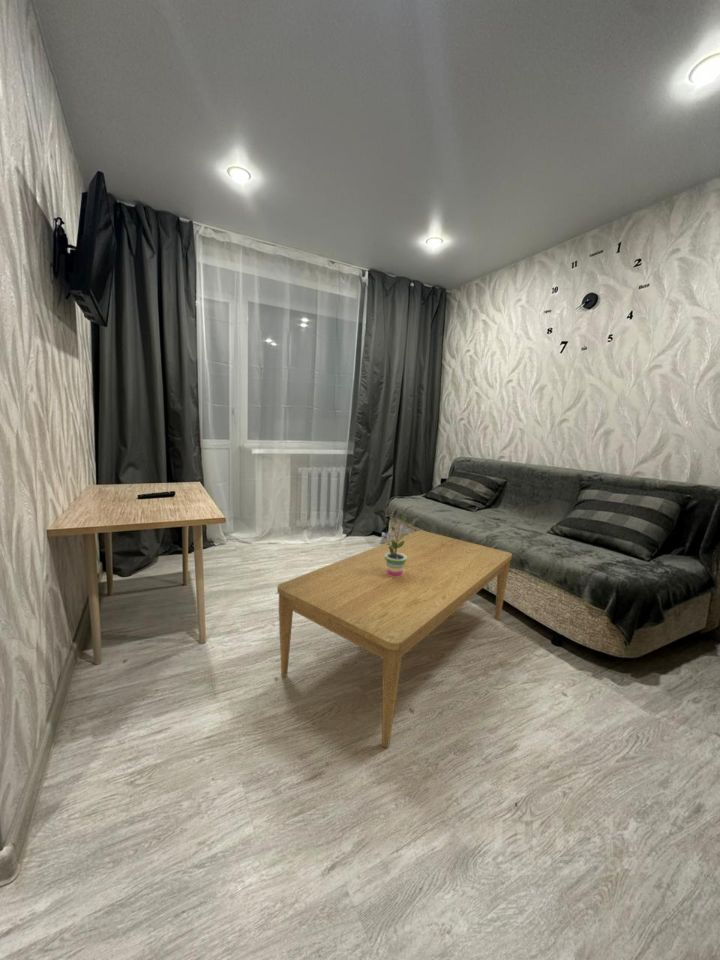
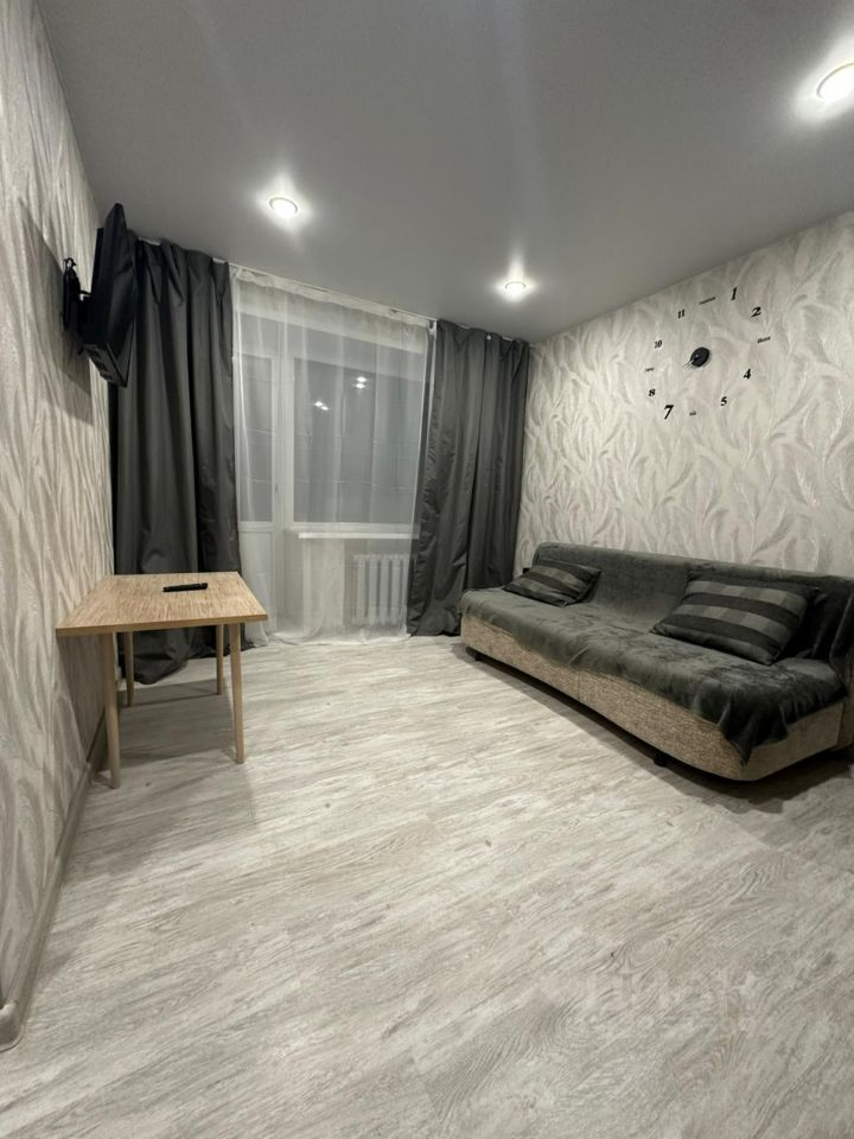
- coffee table [276,530,513,749]
- potted plant [374,512,414,577]
